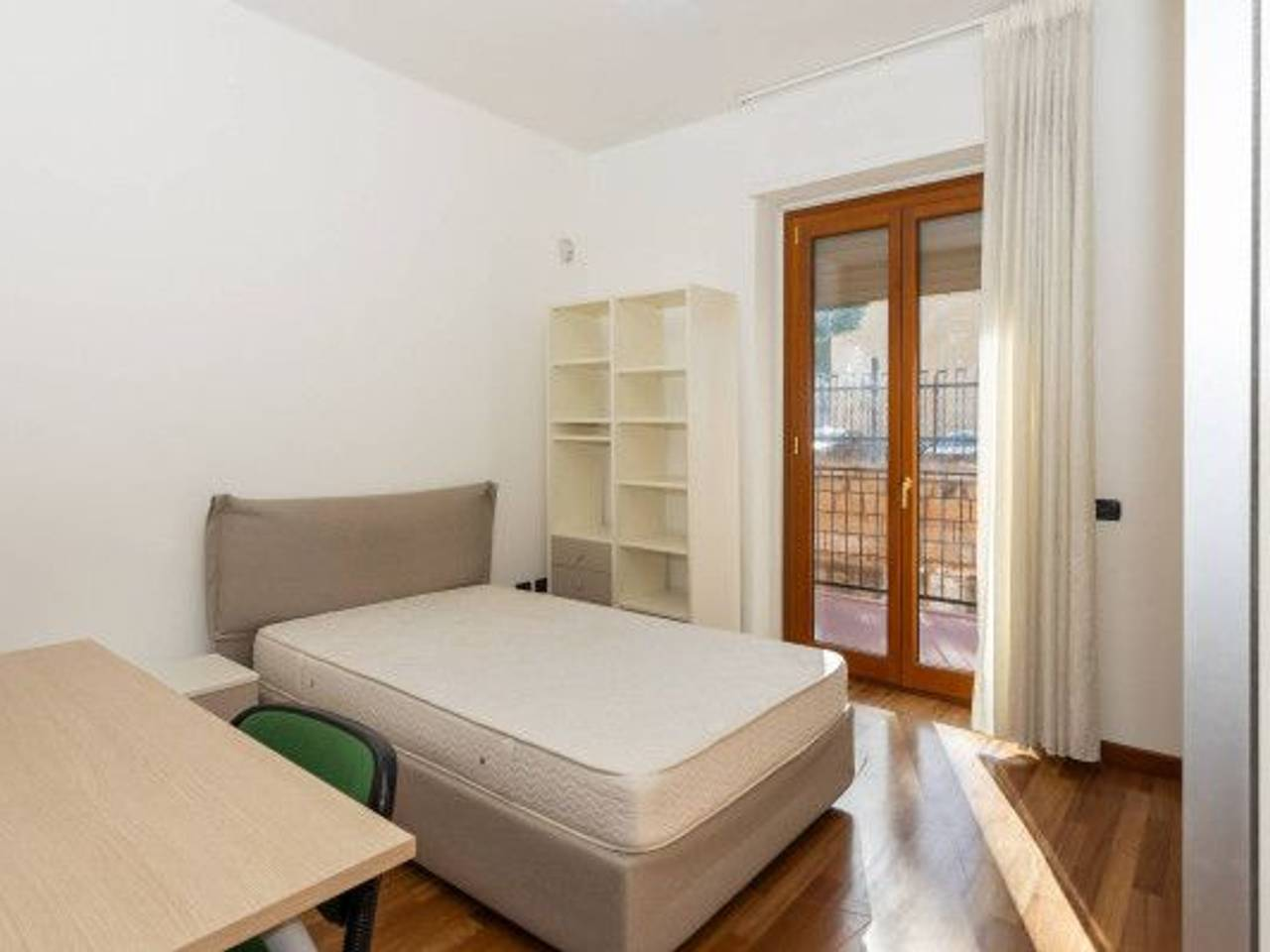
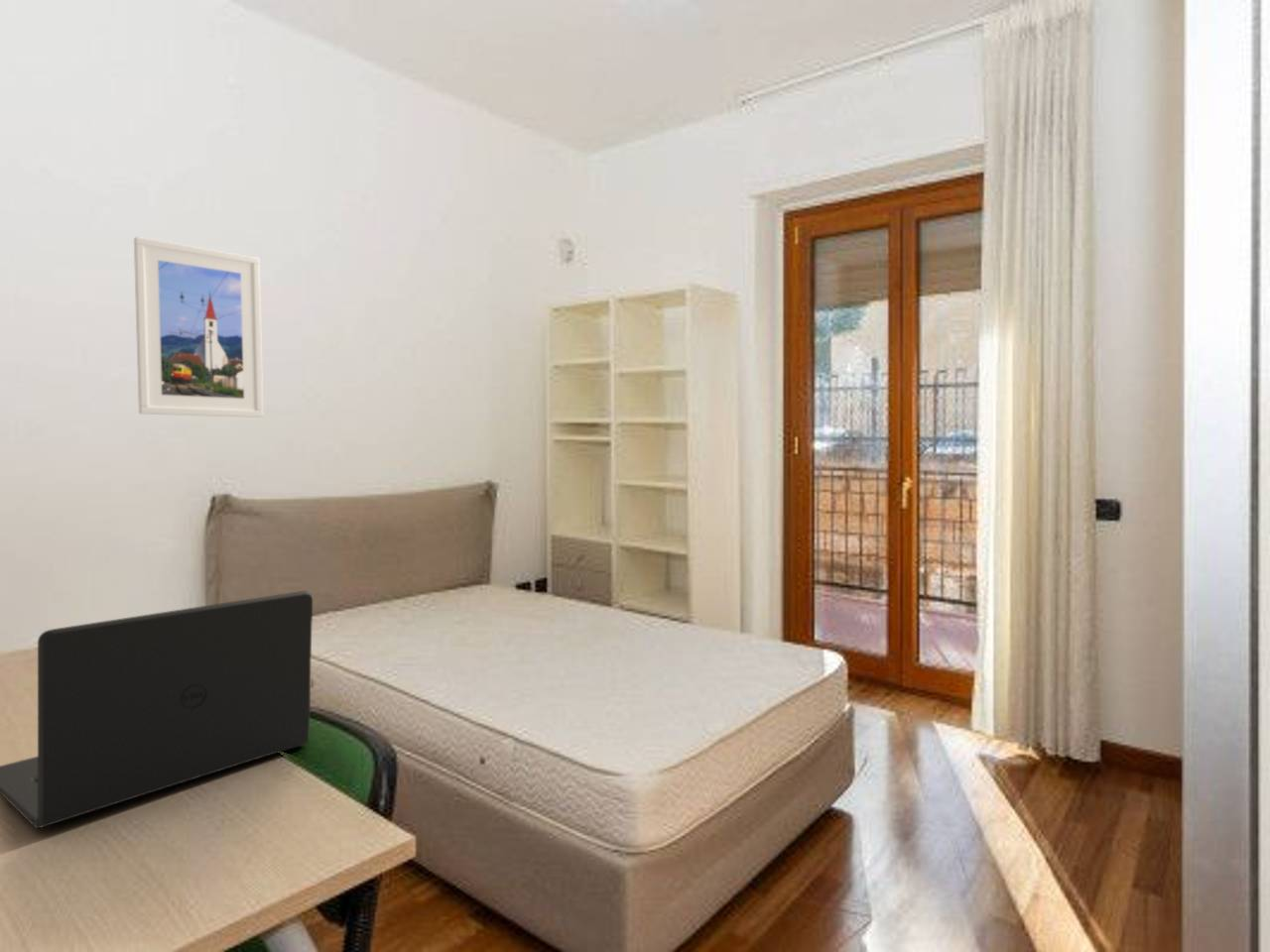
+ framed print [133,236,264,418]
+ laptop [0,590,314,830]
